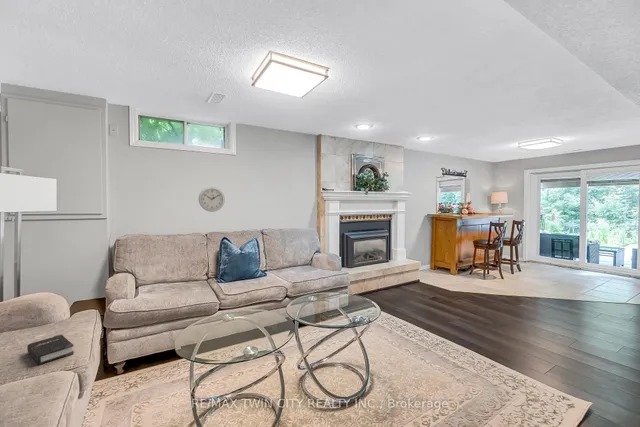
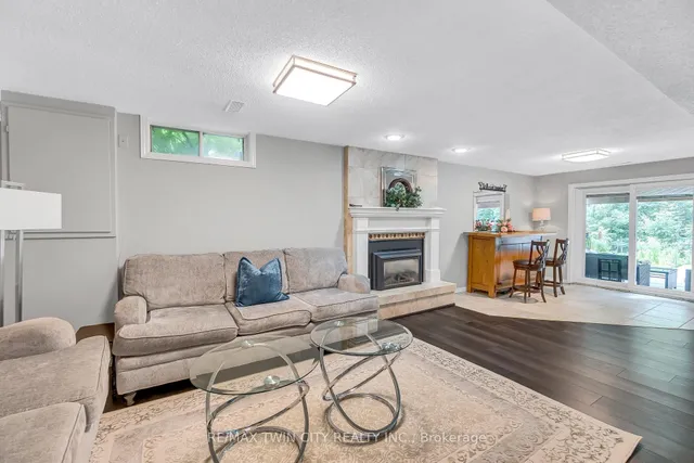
- wall clock [198,186,226,213]
- hardback book [26,333,75,366]
